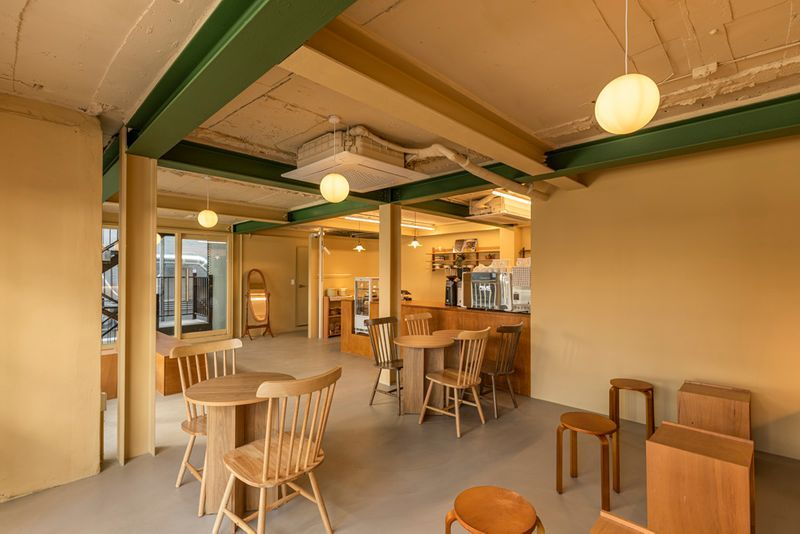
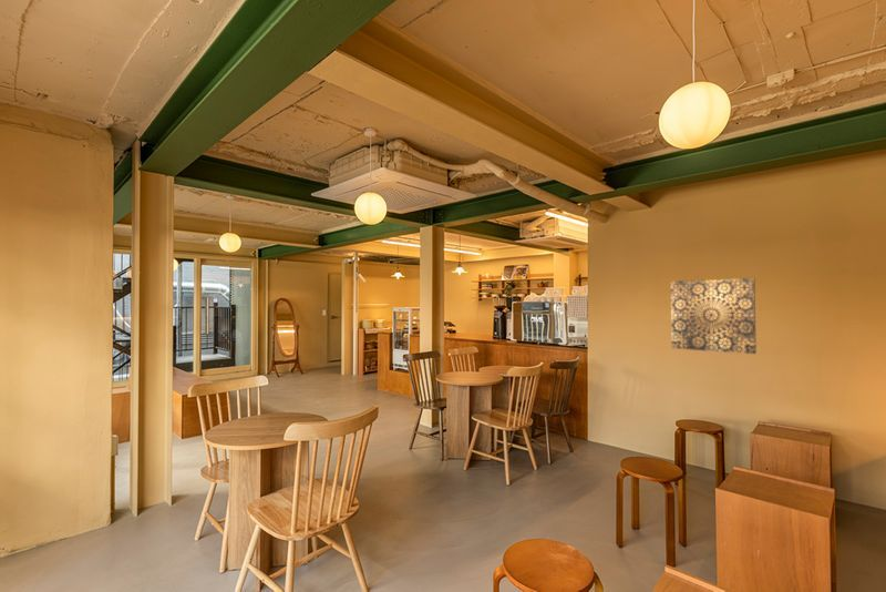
+ wall art [670,277,758,355]
